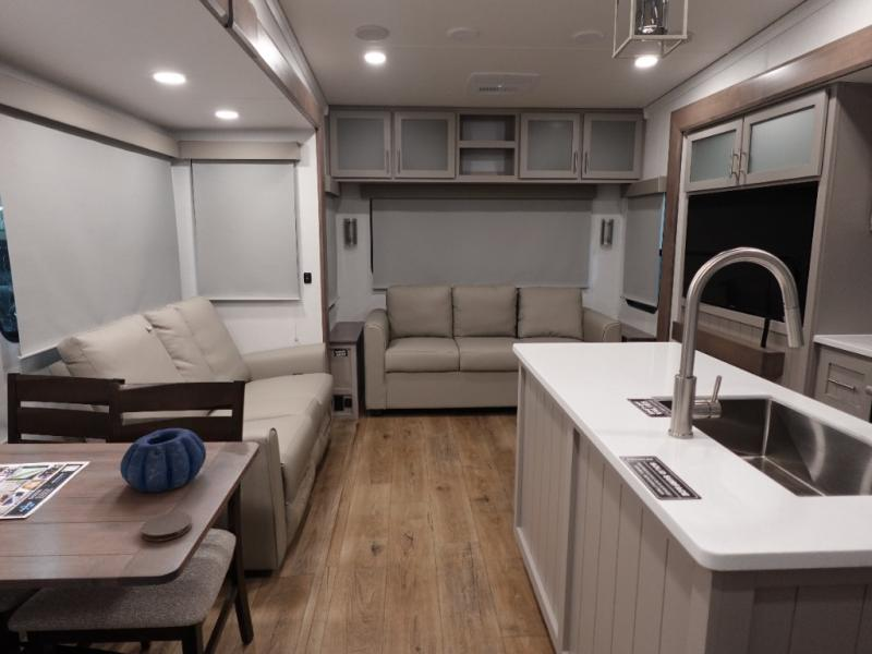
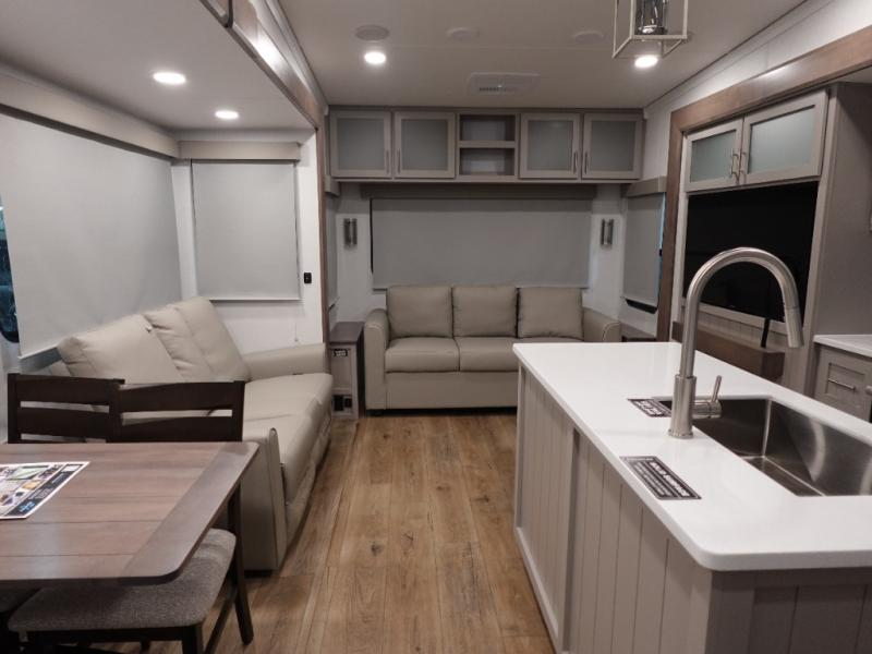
- coaster [141,511,193,543]
- decorative bowl [119,427,207,494]
